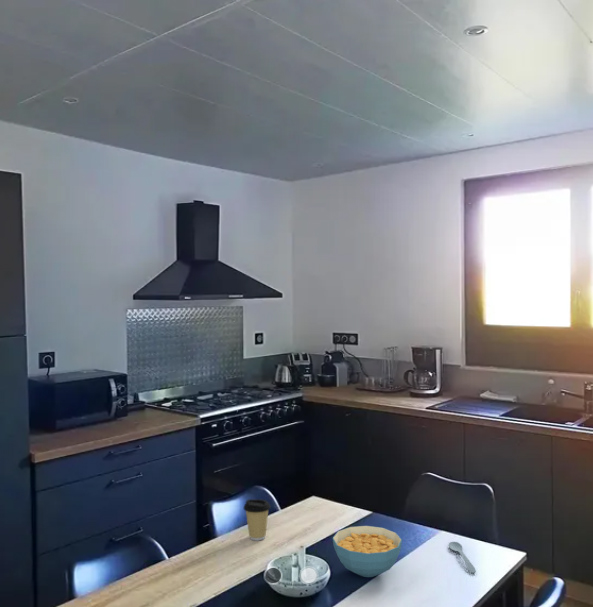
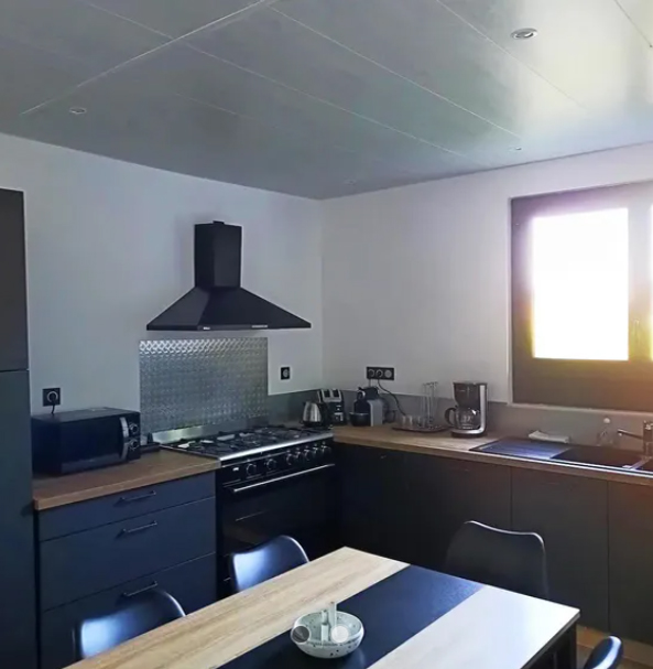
- spoon [448,541,477,574]
- coffee cup [243,498,272,541]
- cereal bowl [332,525,403,578]
